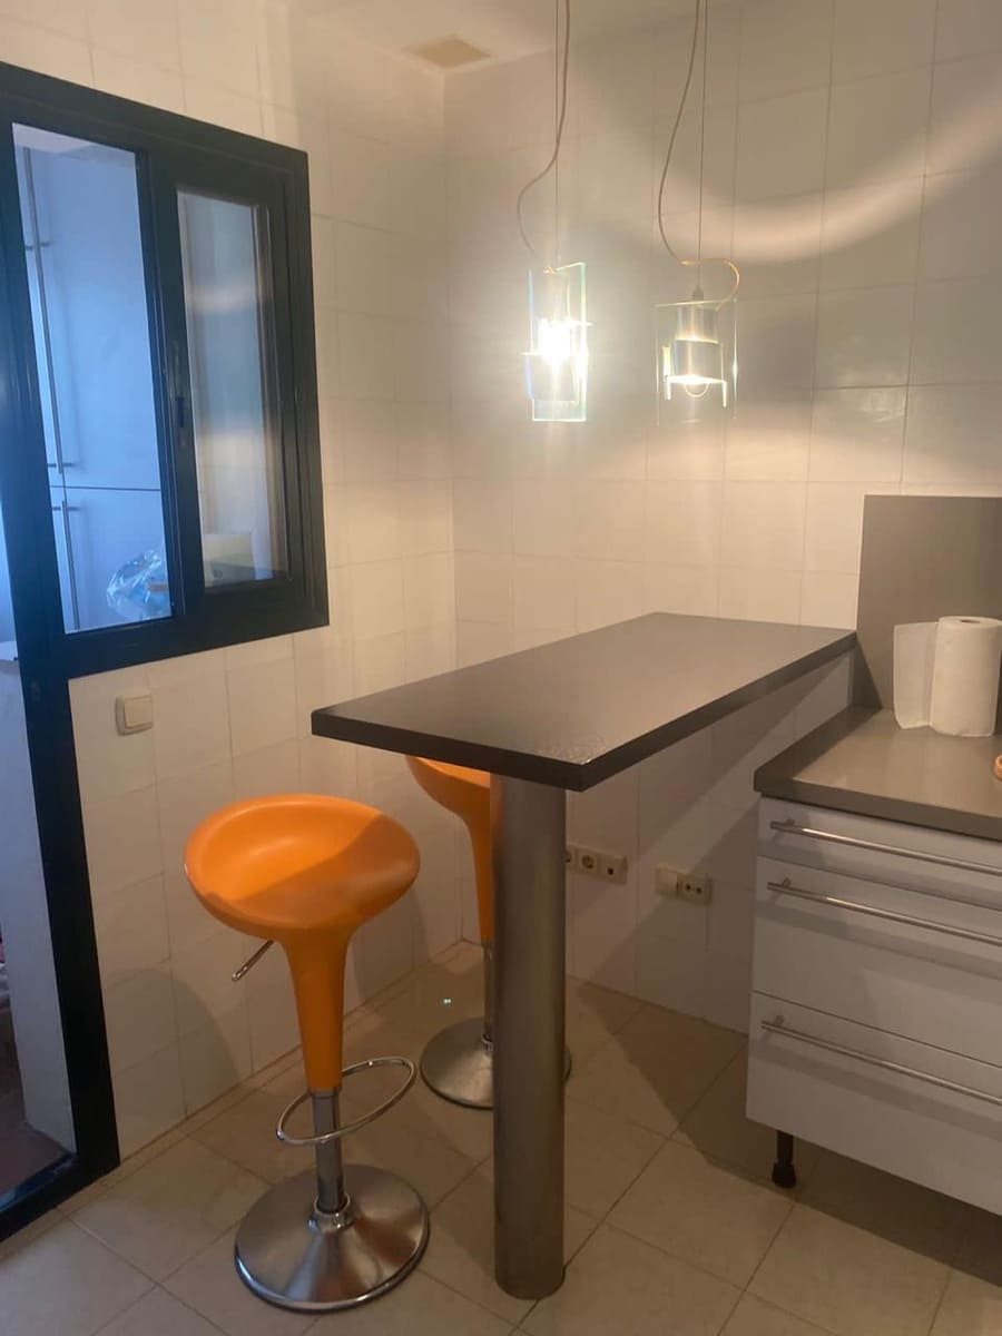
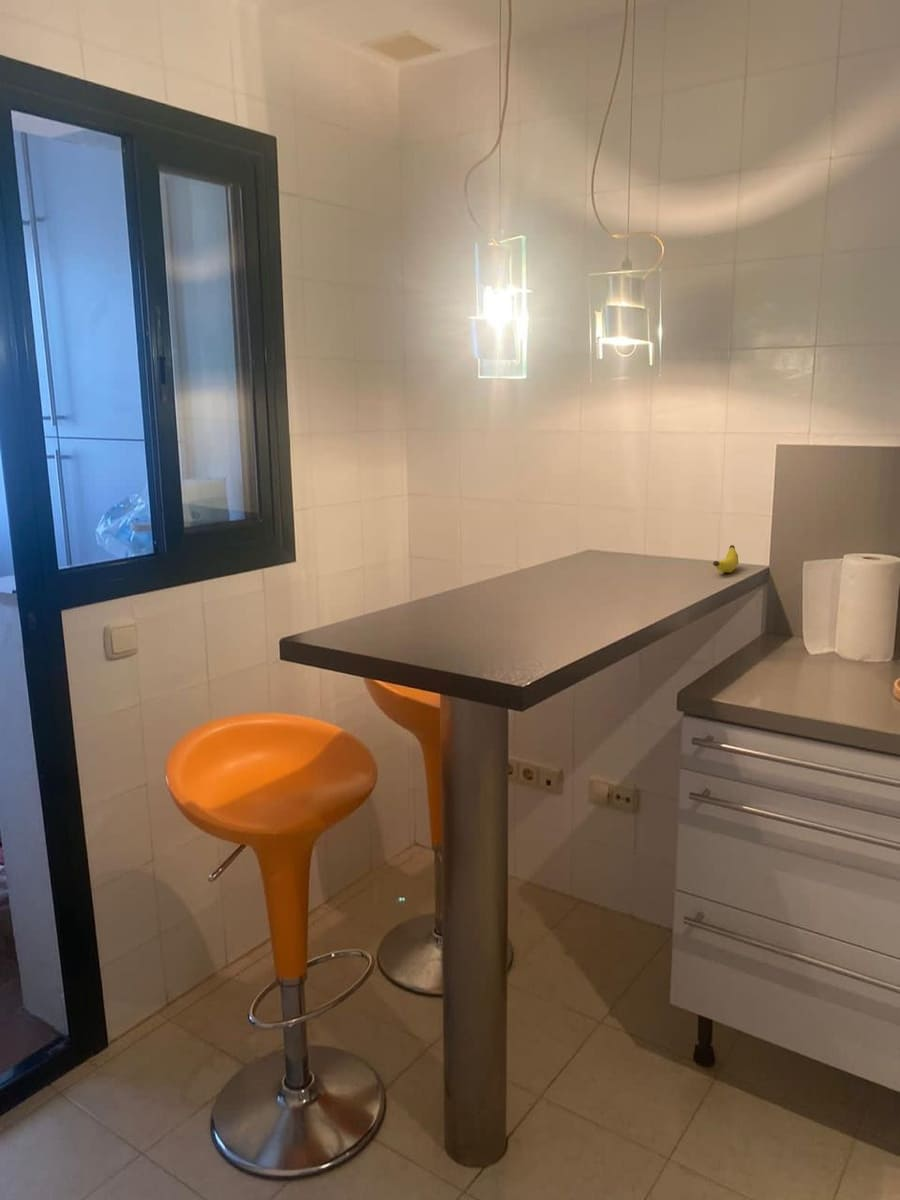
+ banana [712,544,739,574]
